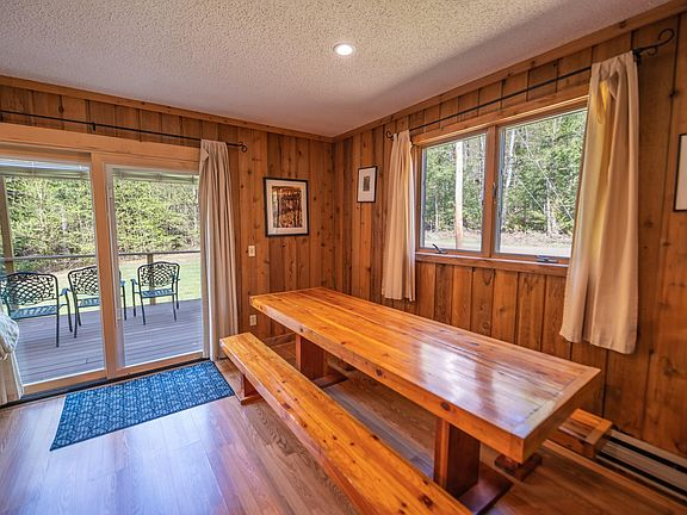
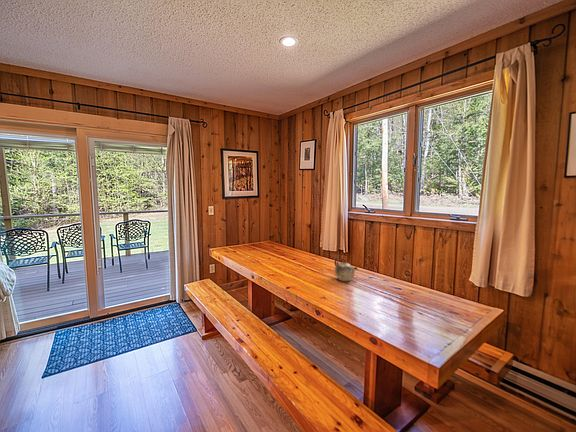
+ teapot [334,257,359,282]
